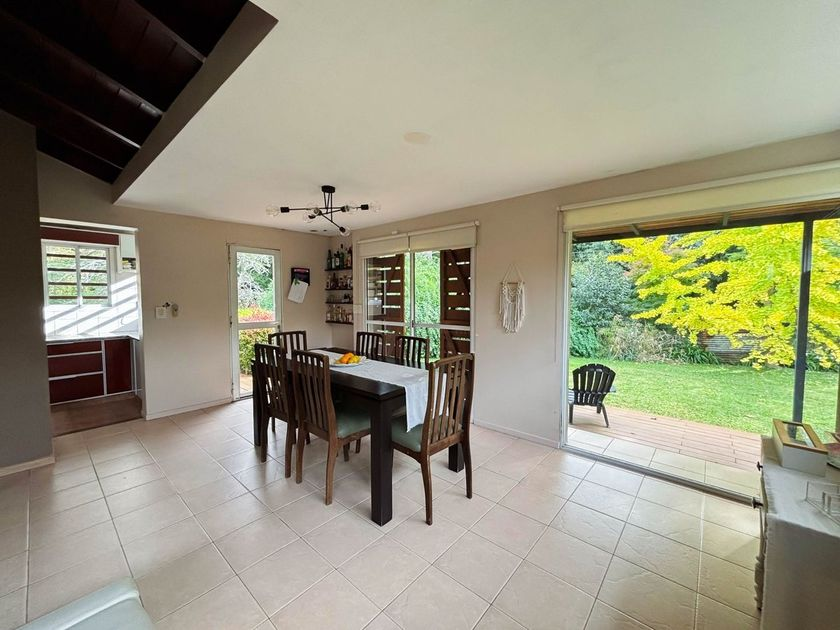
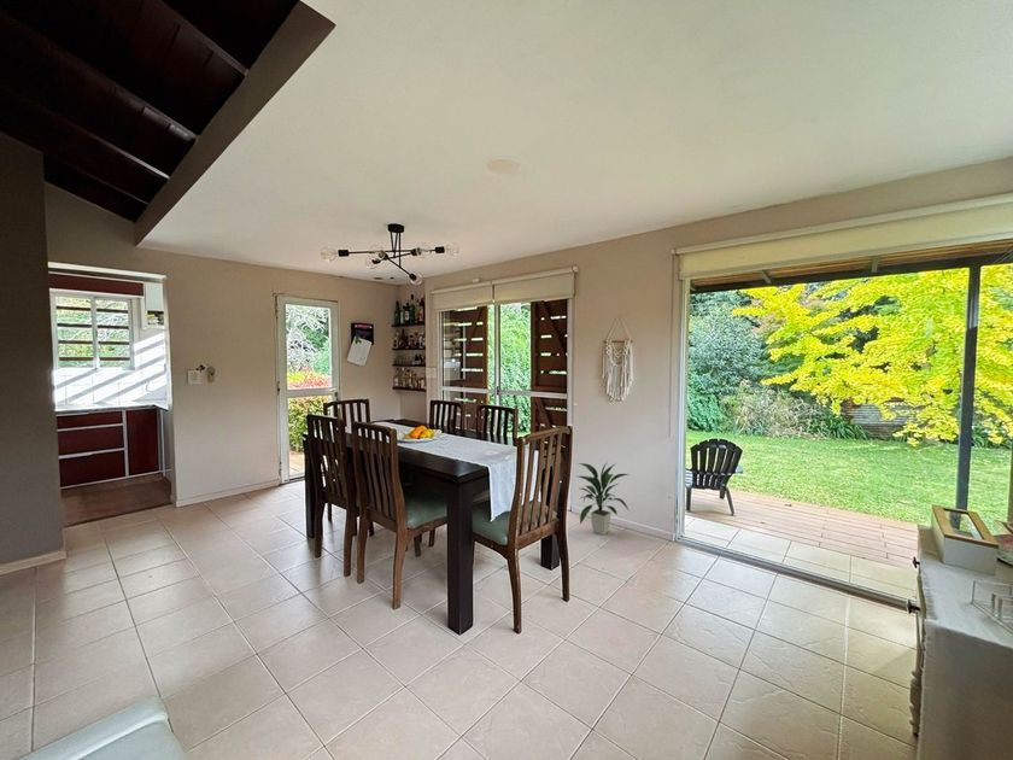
+ indoor plant [574,460,631,536]
